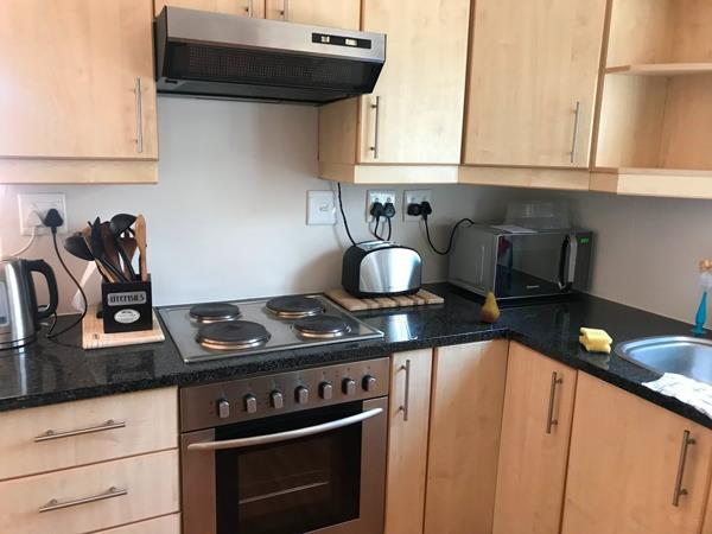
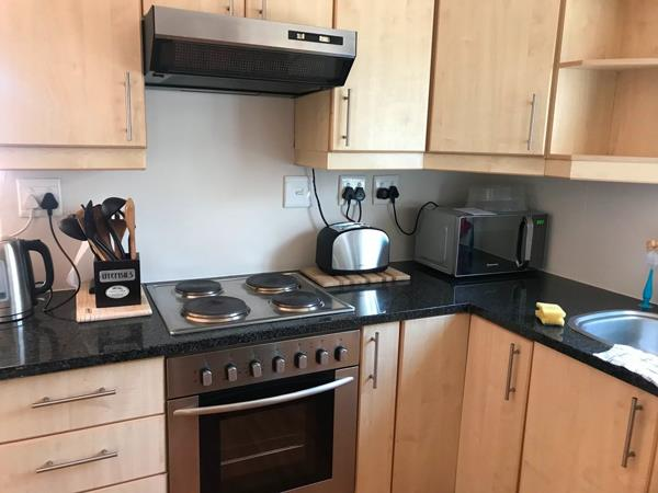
- fruit [479,284,501,324]
